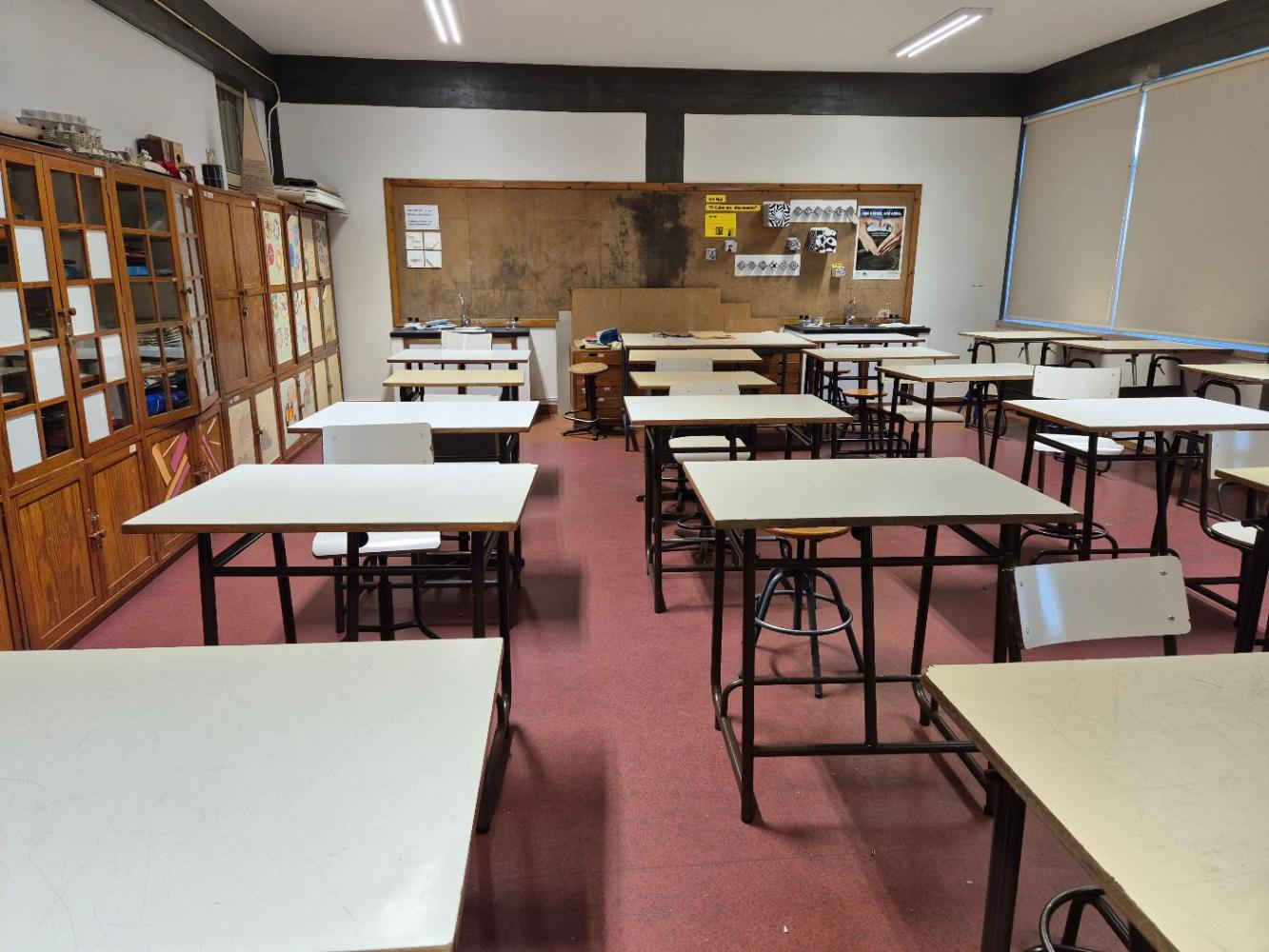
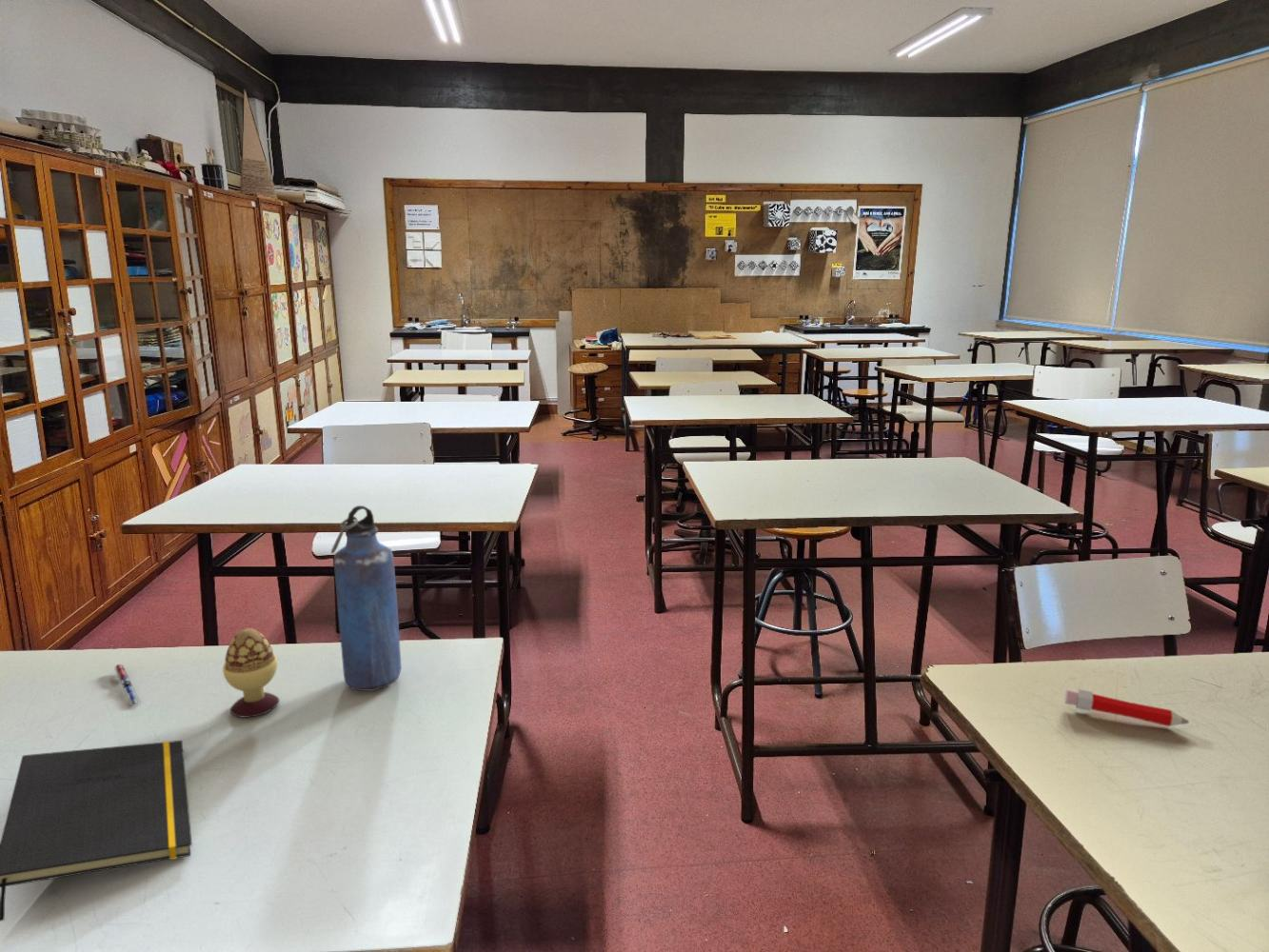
+ decorative egg [222,627,280,719]
+ water bottle [330,505,403,692]
+ notepad [0,740,193,922]
+ pen [113,663,141,706]
+ pencil [1063,688,1190,727]
